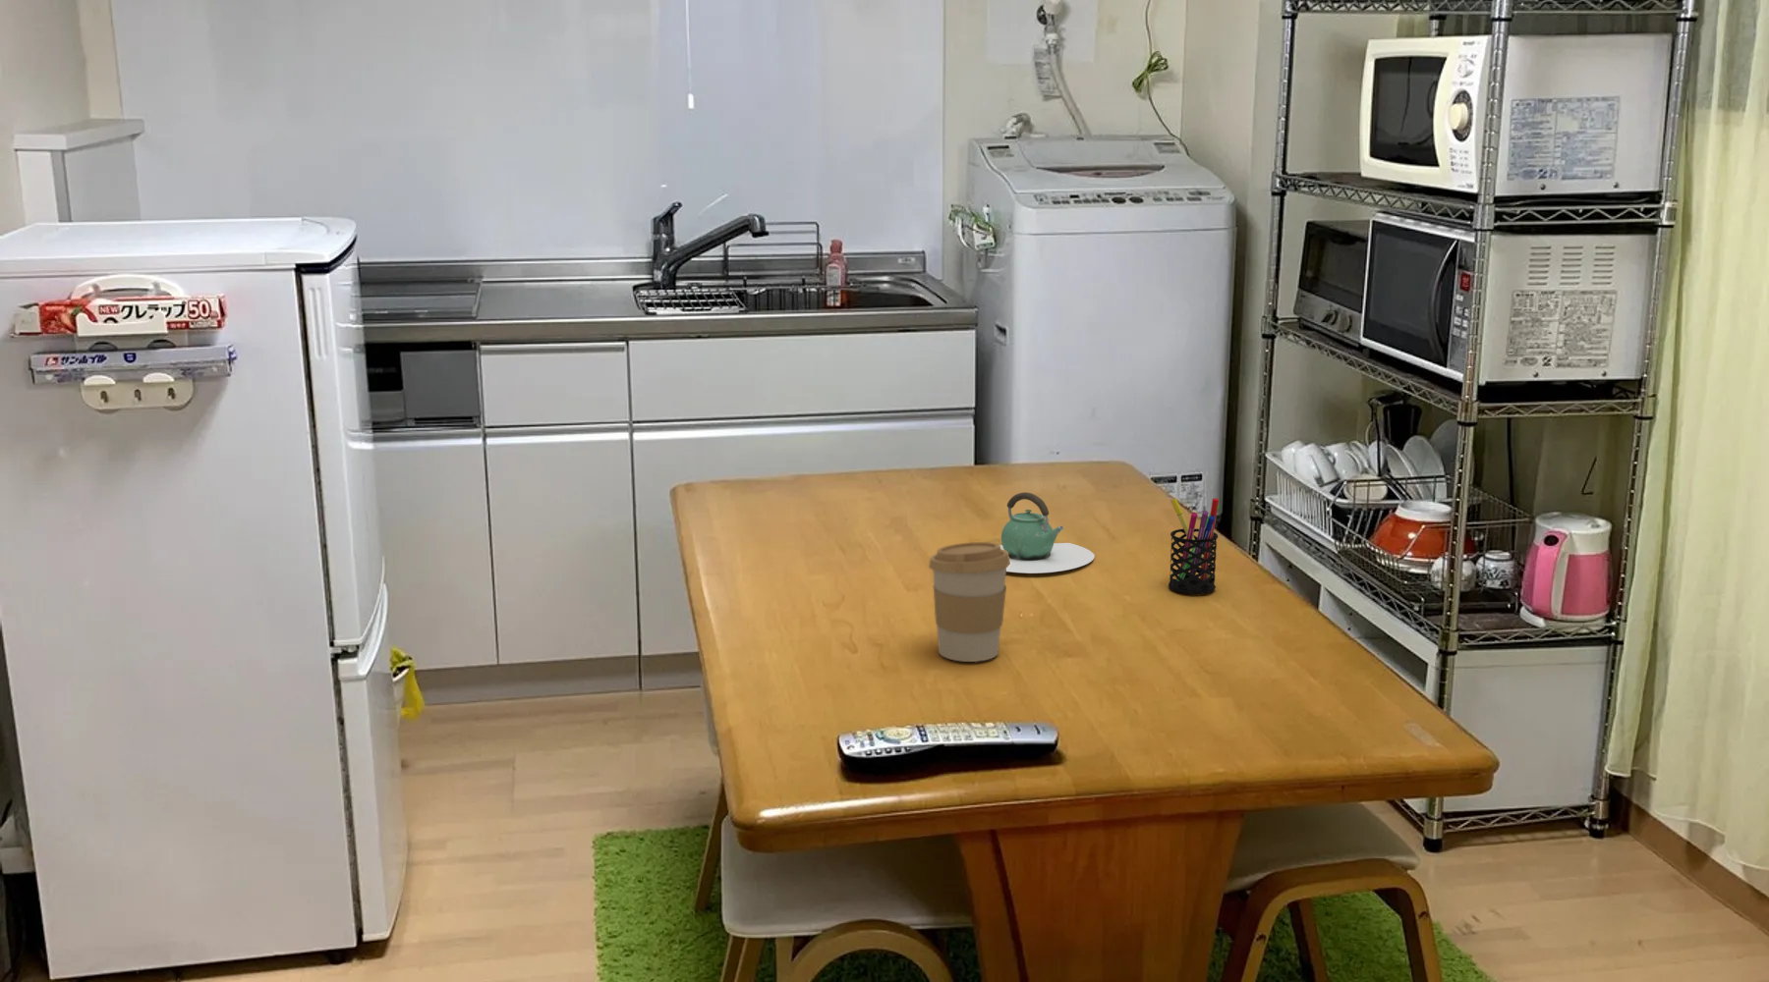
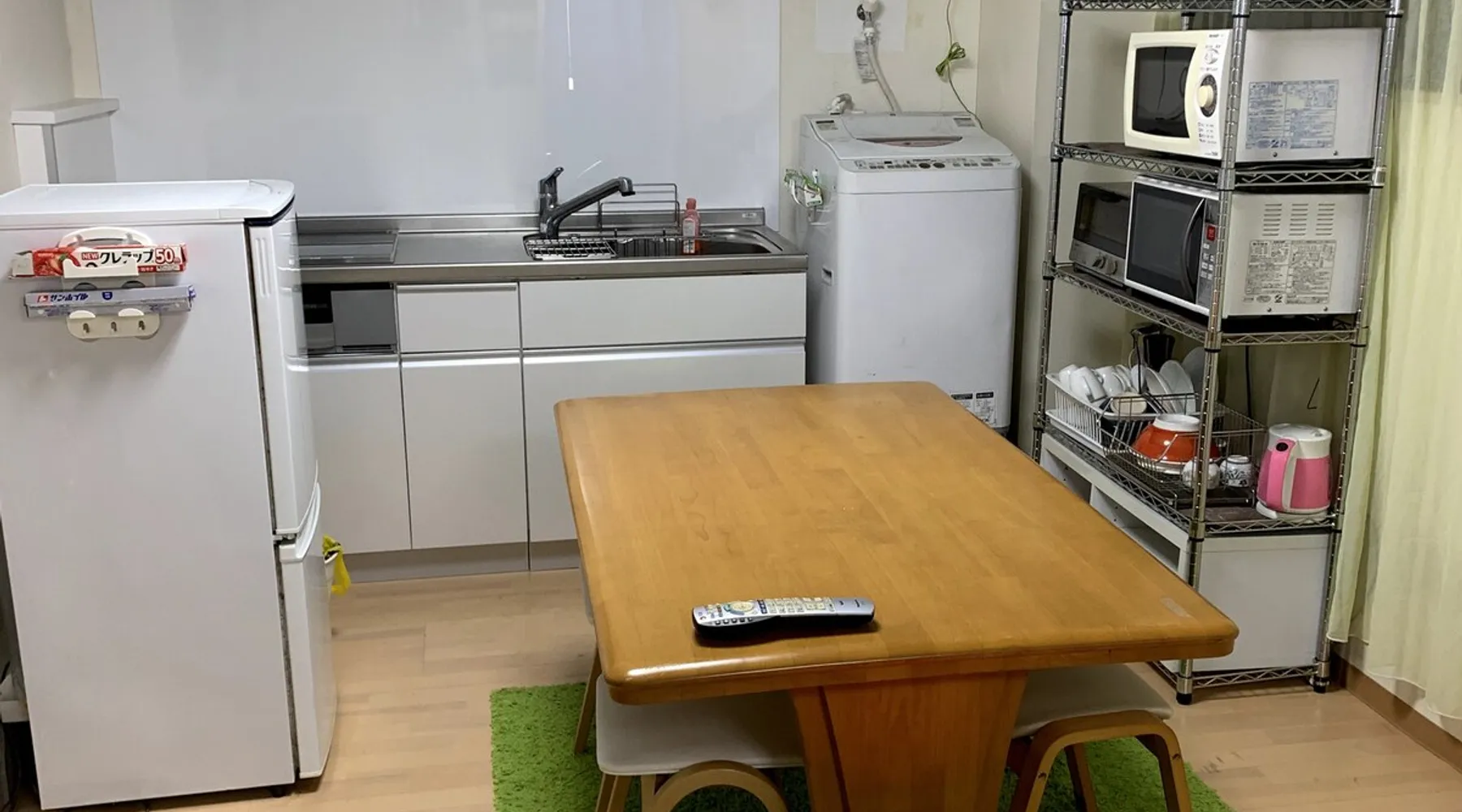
- coffee cup [928,541,1010,663]
- teapot [999,491,1096,574]
- pen holder [1168,497,1221,595]
